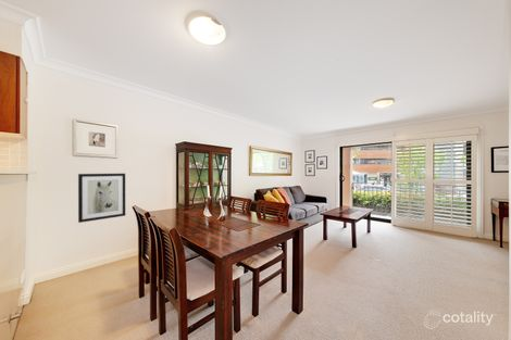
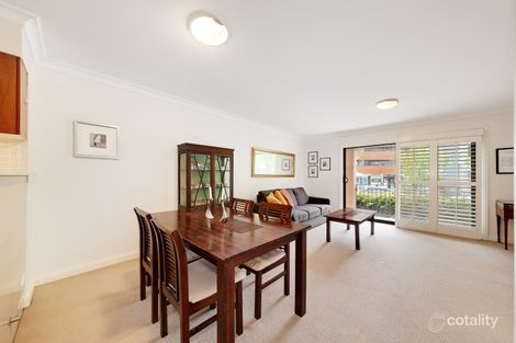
- wall art [77,173,126,224]
